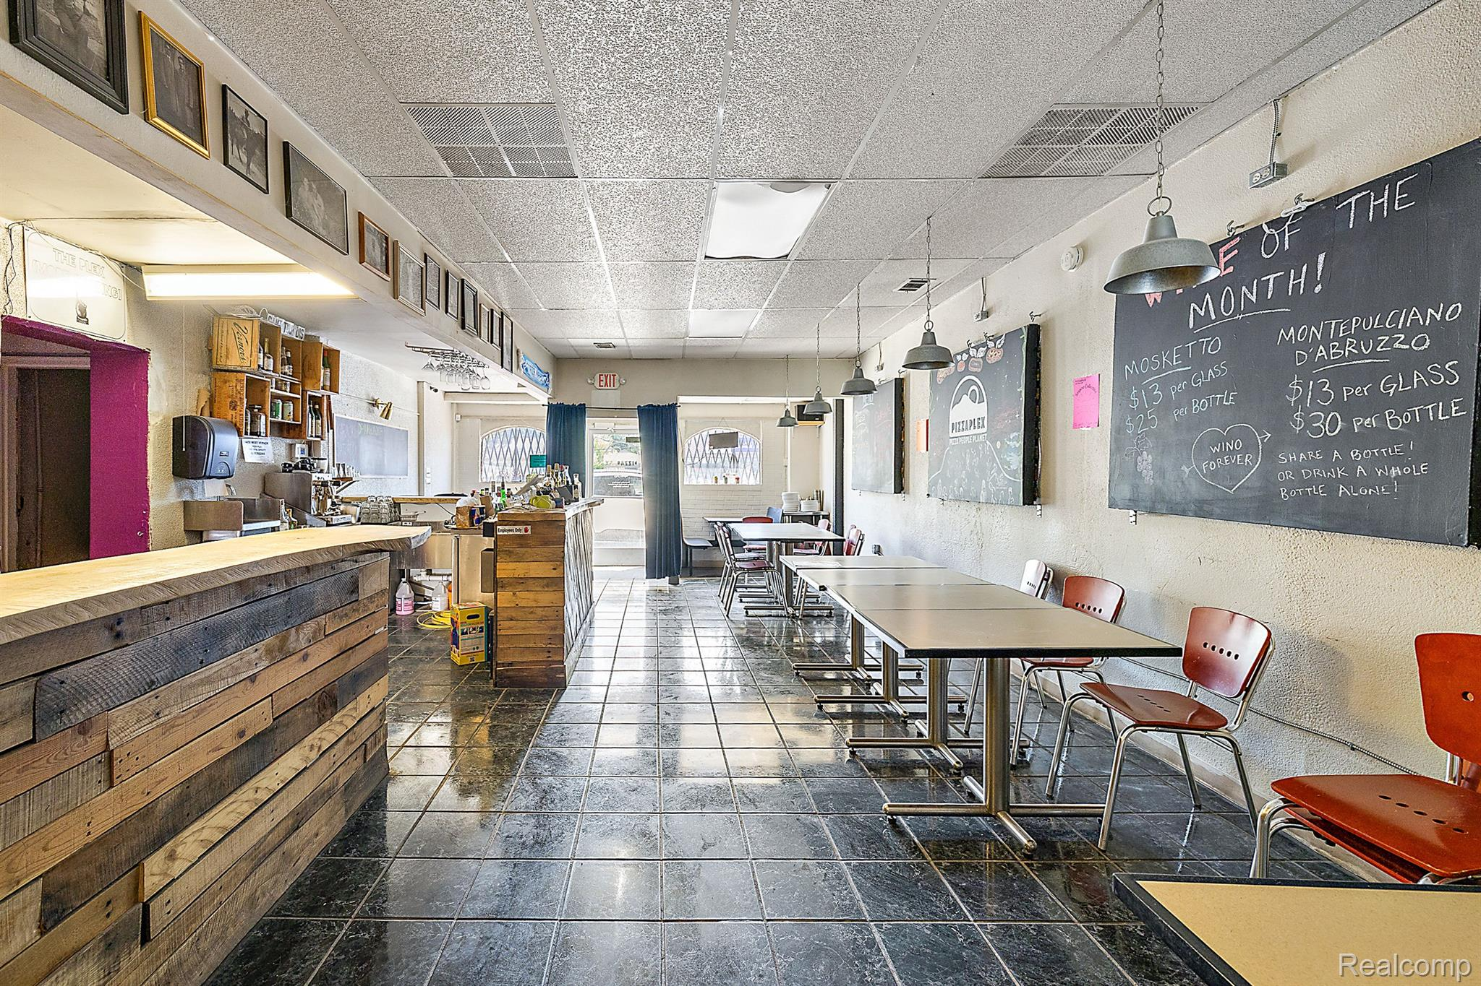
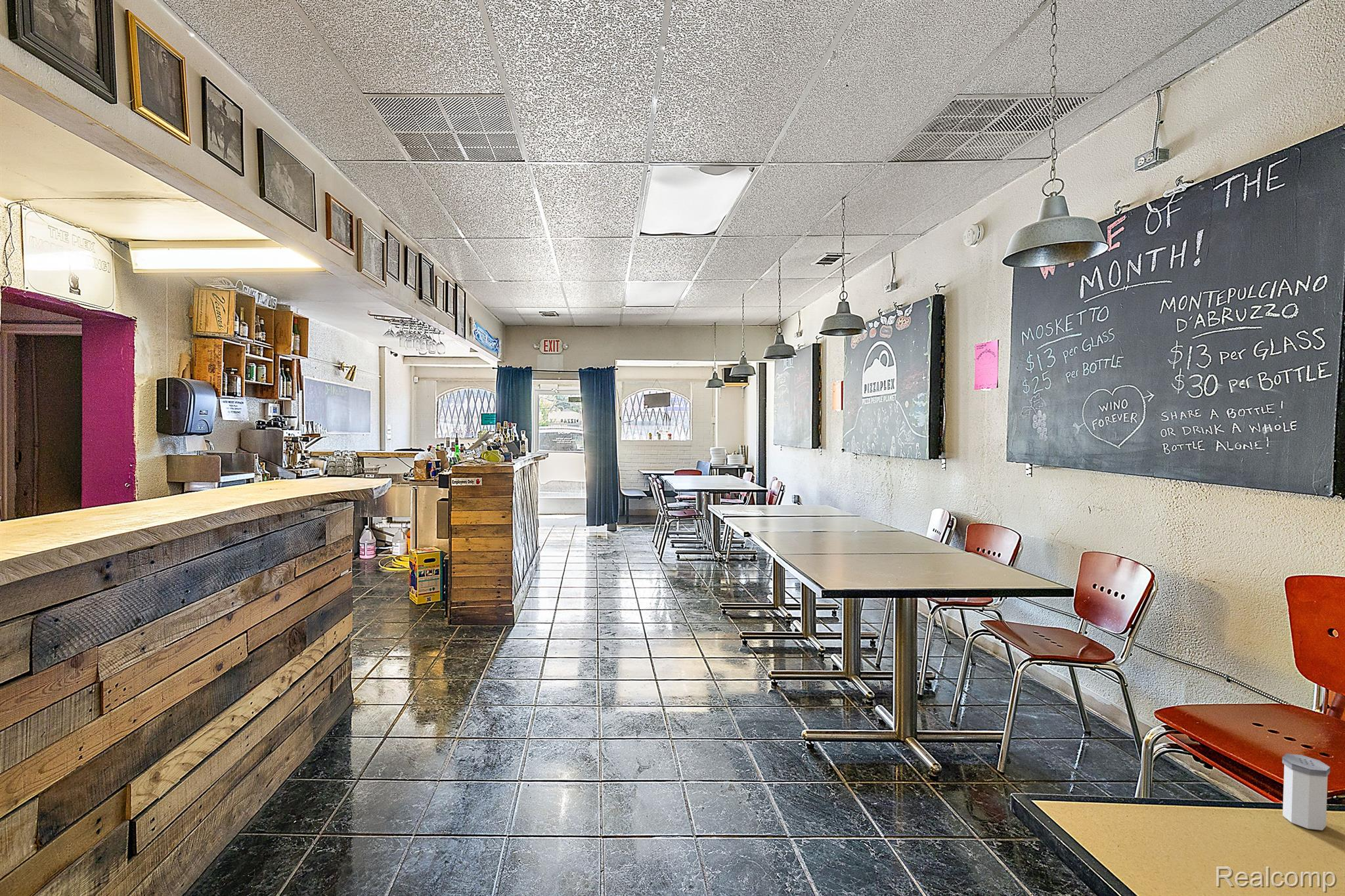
+ salt shaker [1281,753,1331,831]
